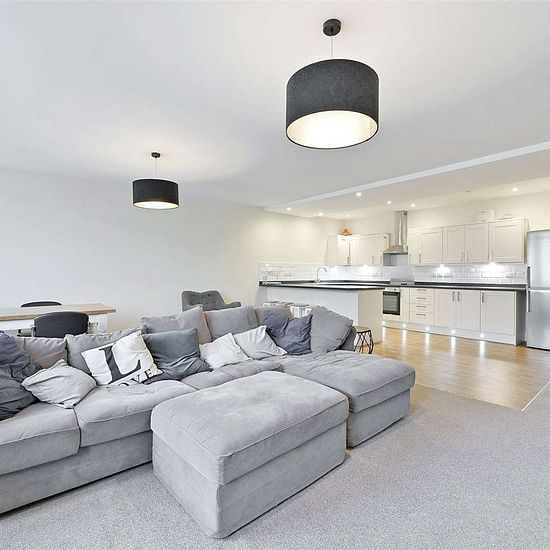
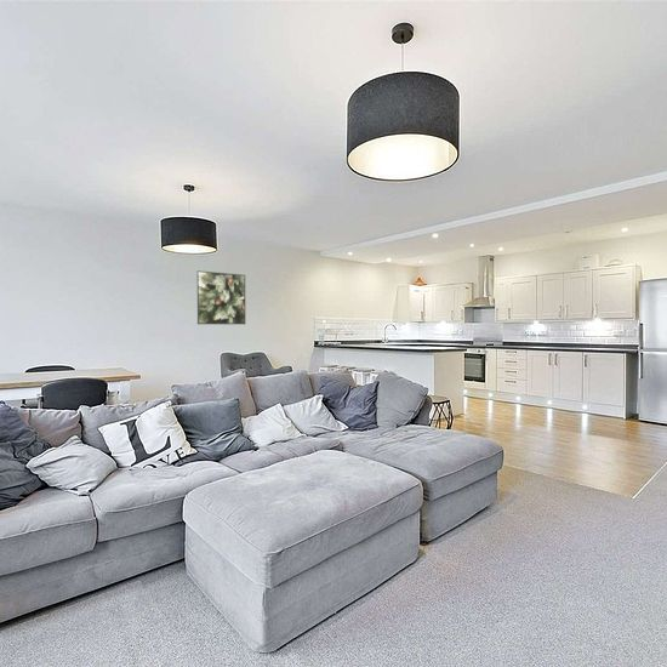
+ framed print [196,269,246,325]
